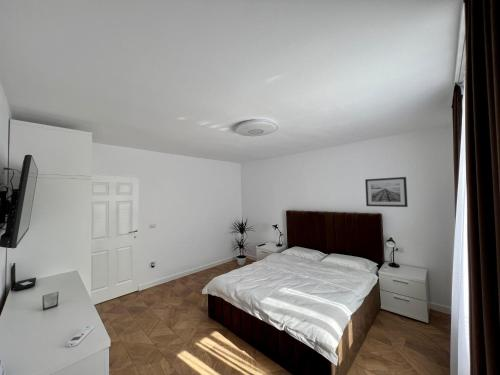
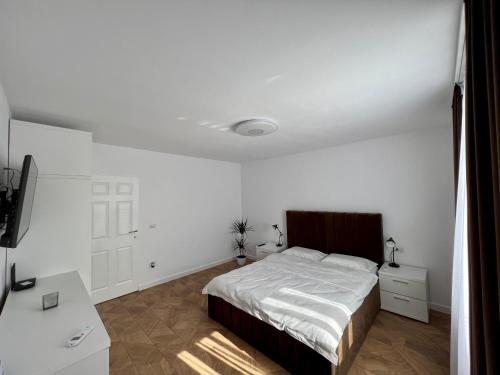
- wall art [364,176,409,208]
